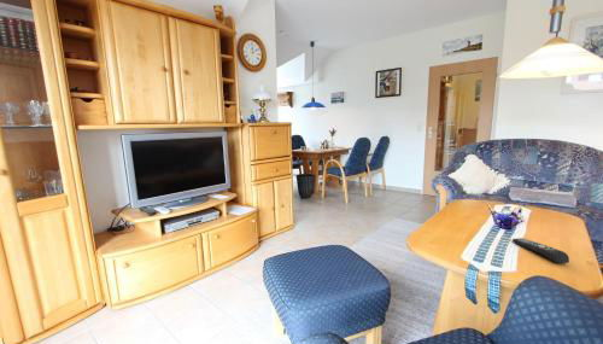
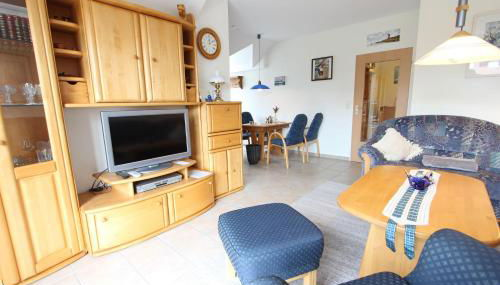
- remote control [511,237,570,264]
